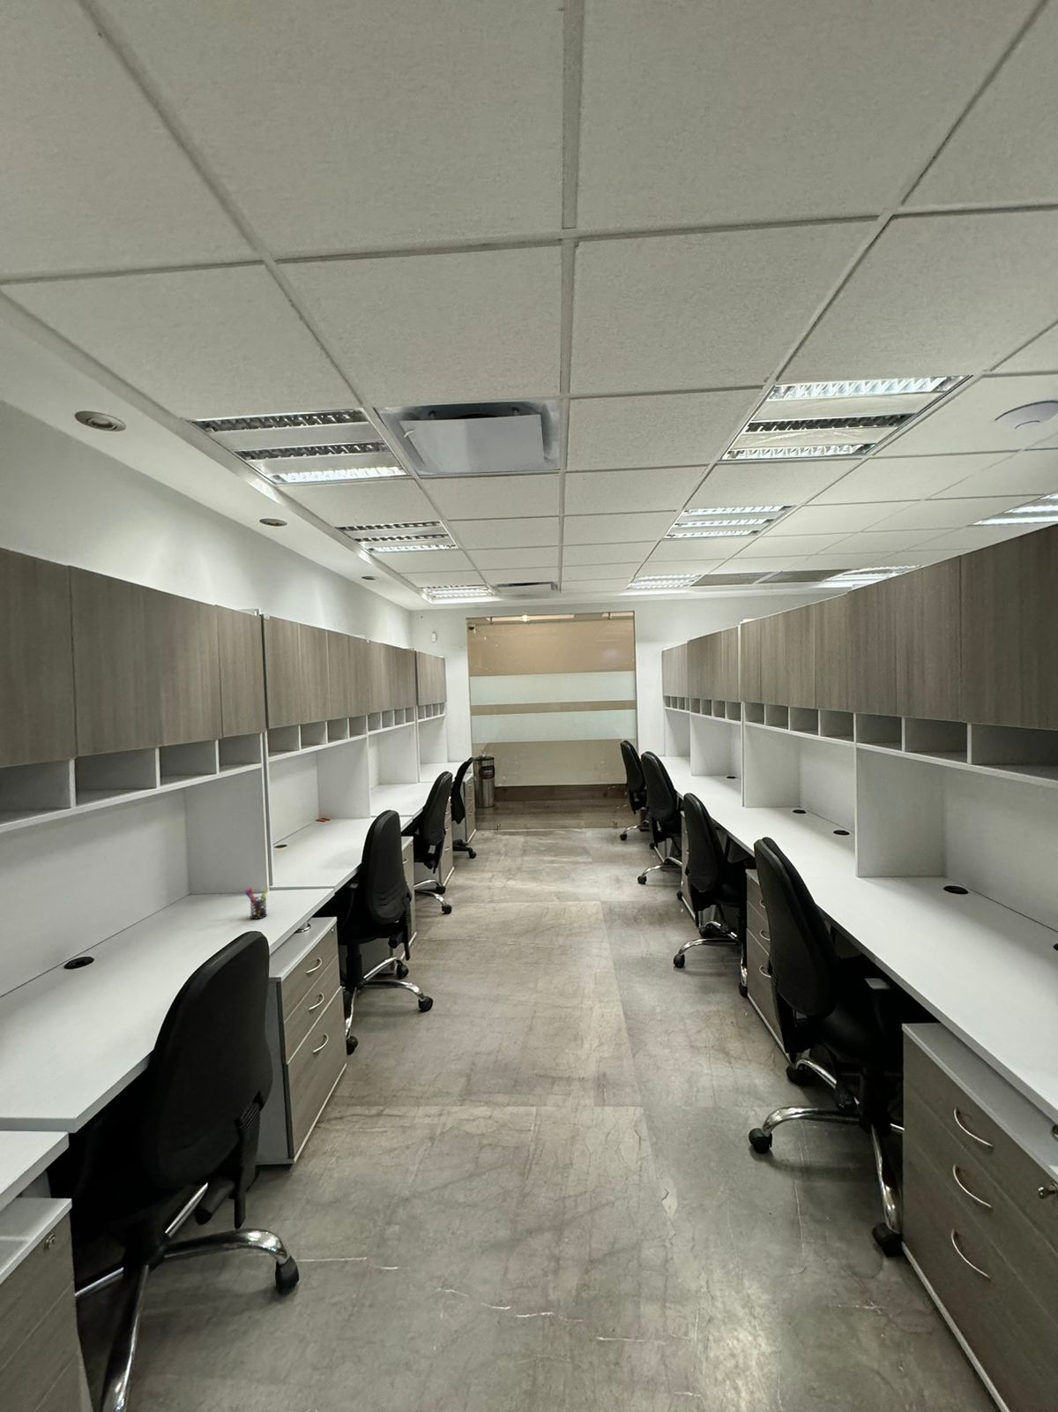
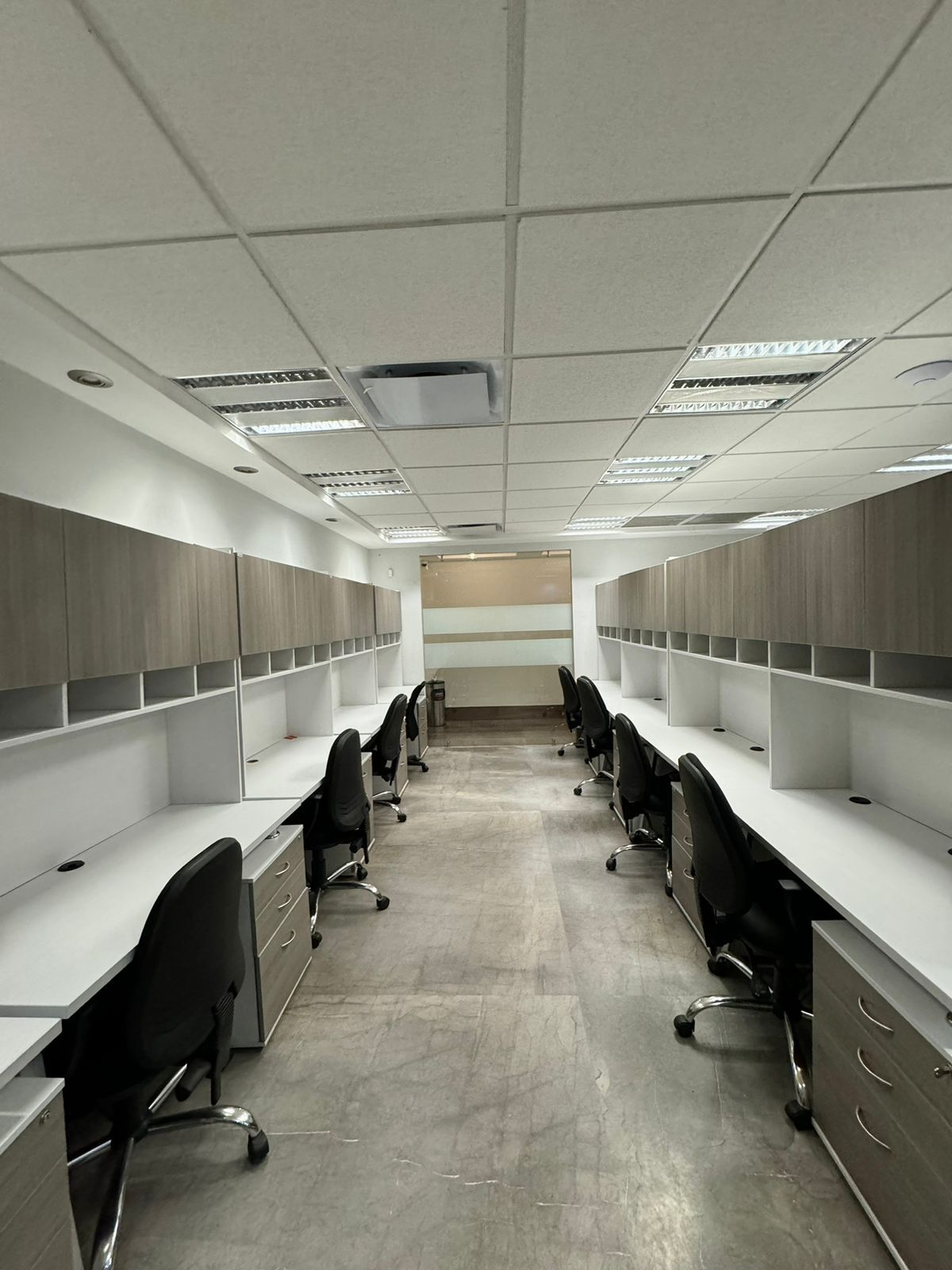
- pen holder [244,886,270,919]
